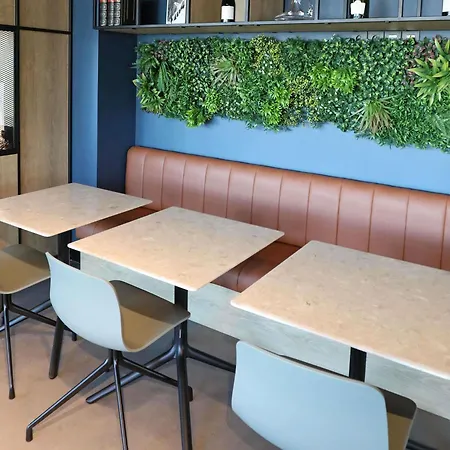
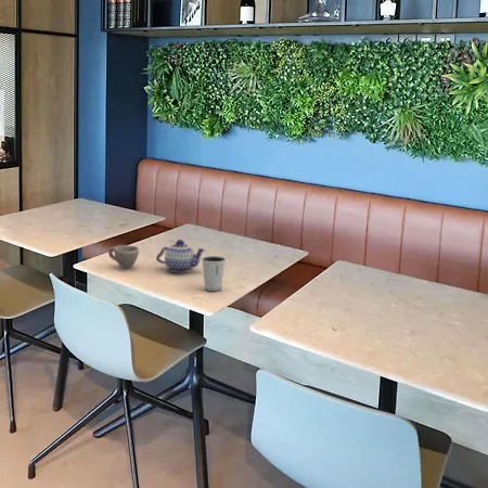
+ teapot [155,239,206,273]
+ cup [107,244,140,269]
+ dixie cup [201,255,227,292]
